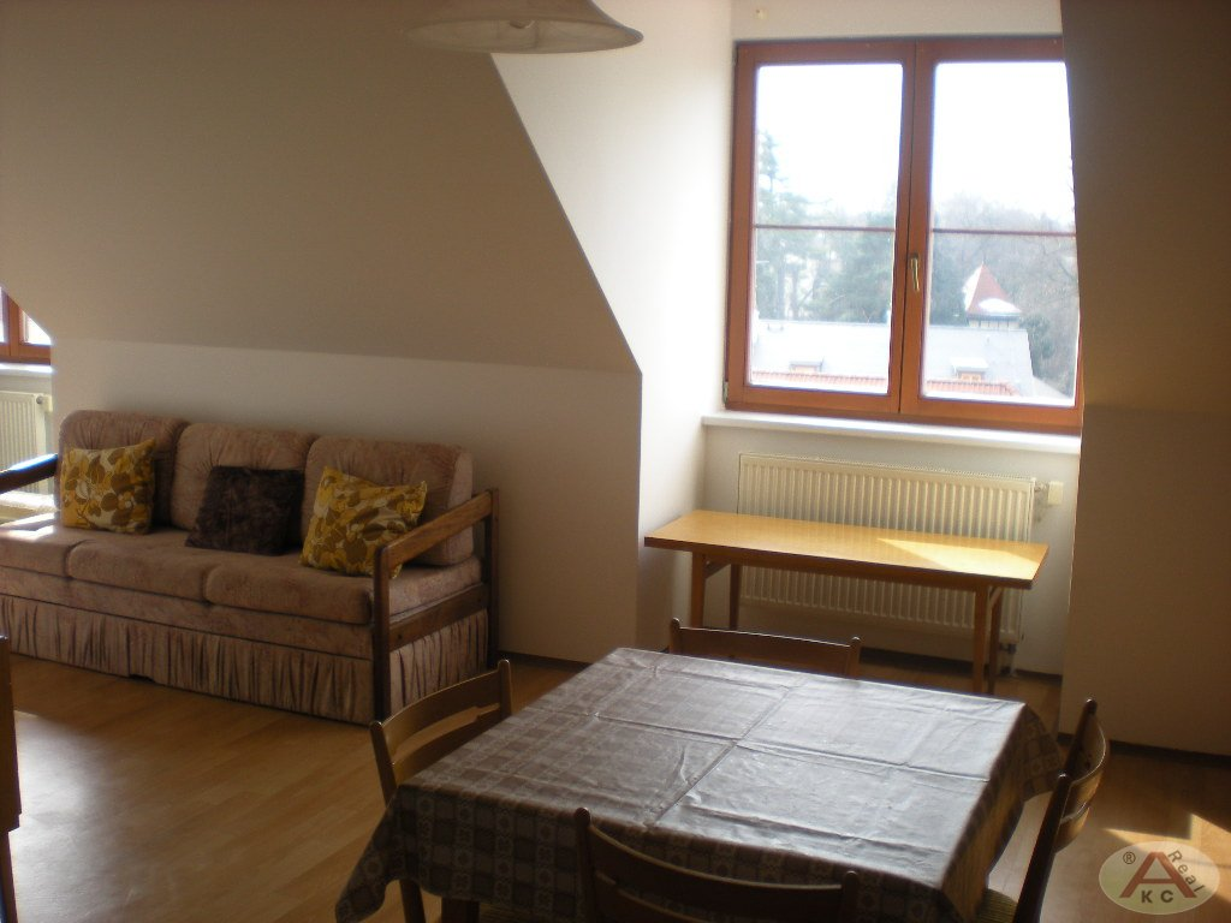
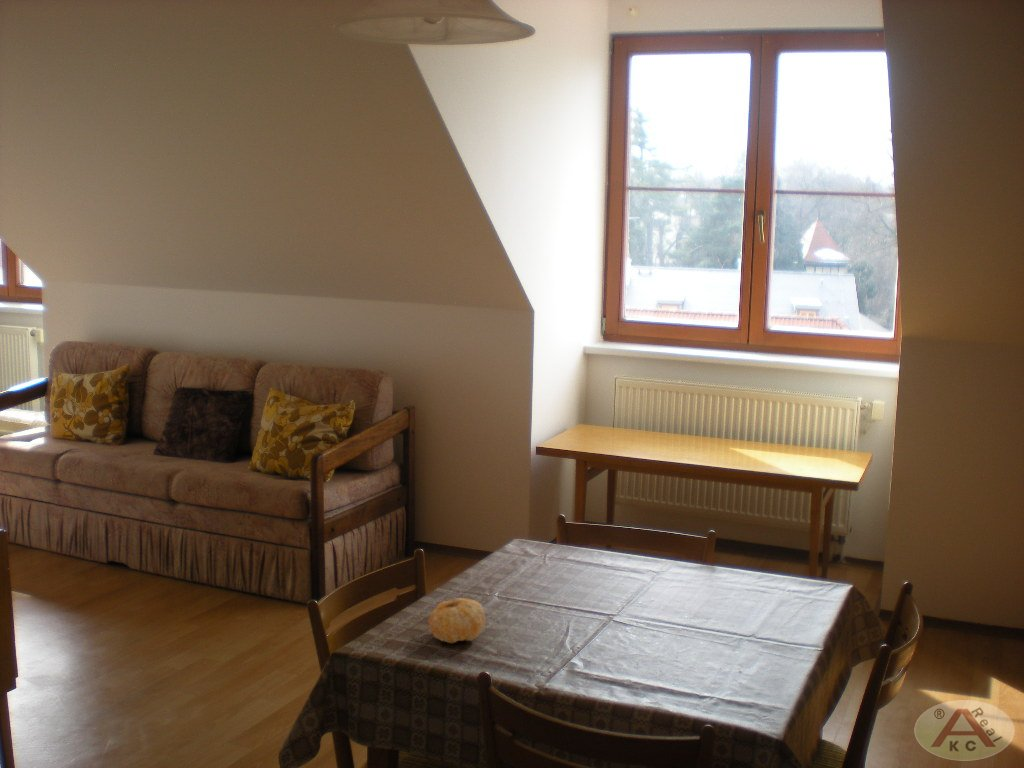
+ fruit [428,597,487,644]
